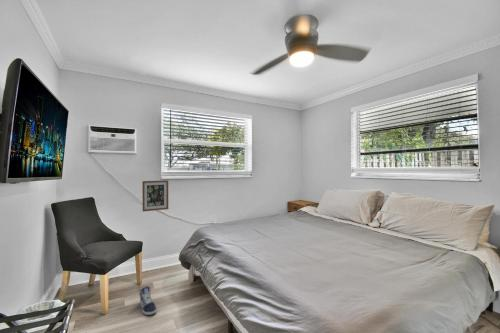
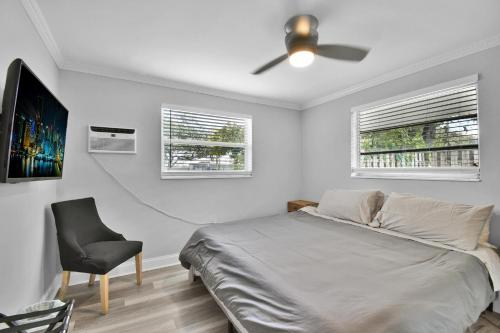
- sneaker [138,285,158,316]
- wall art [141,179,169,212]
